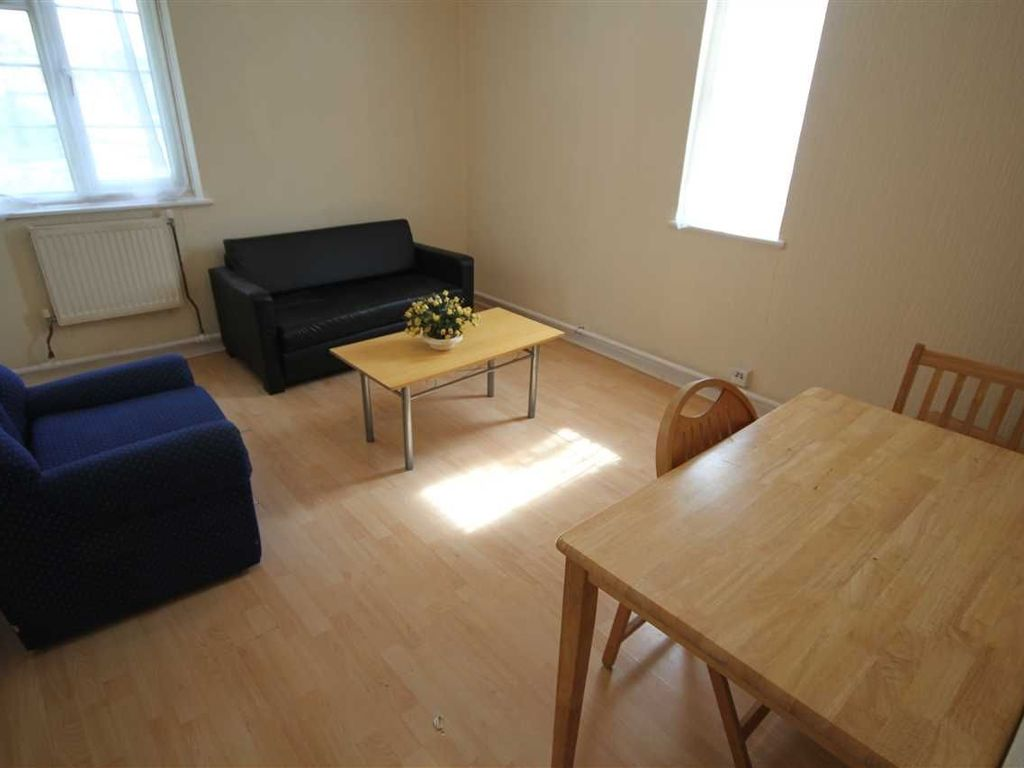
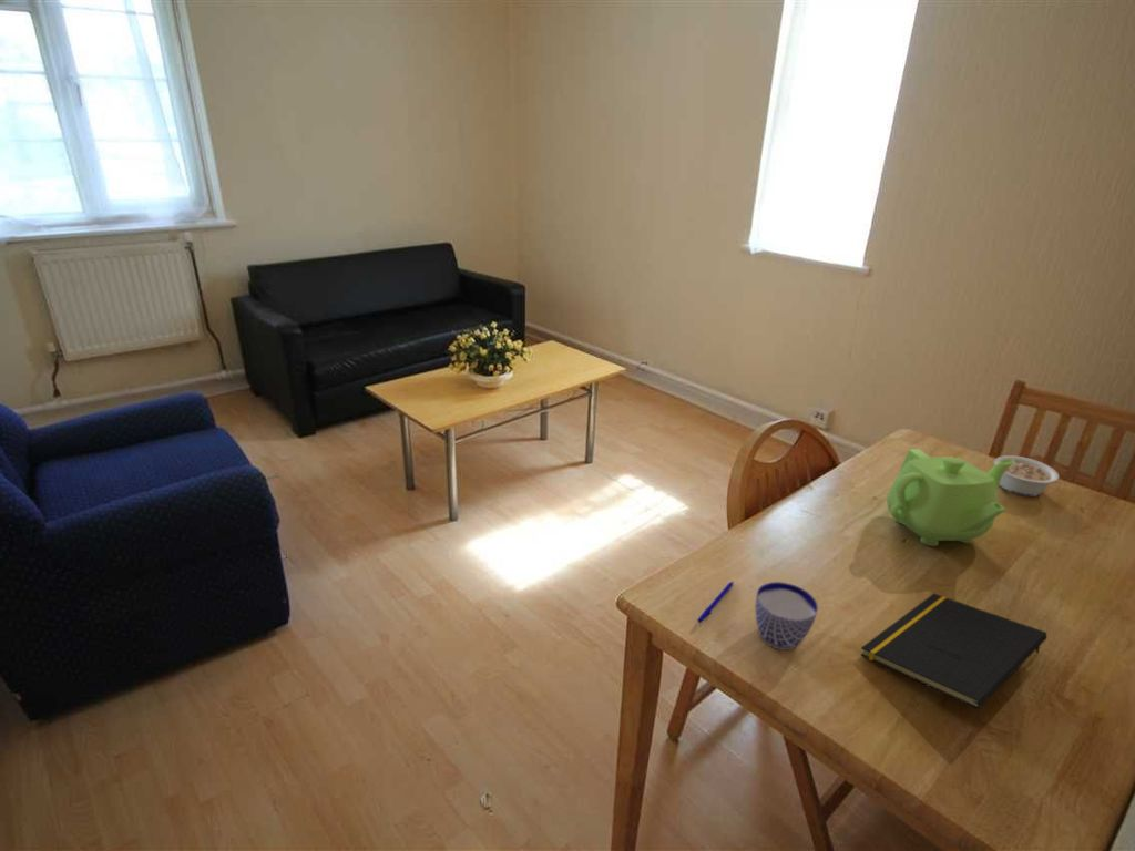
+ notepad [860,593,1047,710]
+ legume [993,454,1060,498]
+ pen [696,581,735,624]
+ teapot [886,448,1015,547]
+ cup [754,581,819,652]
